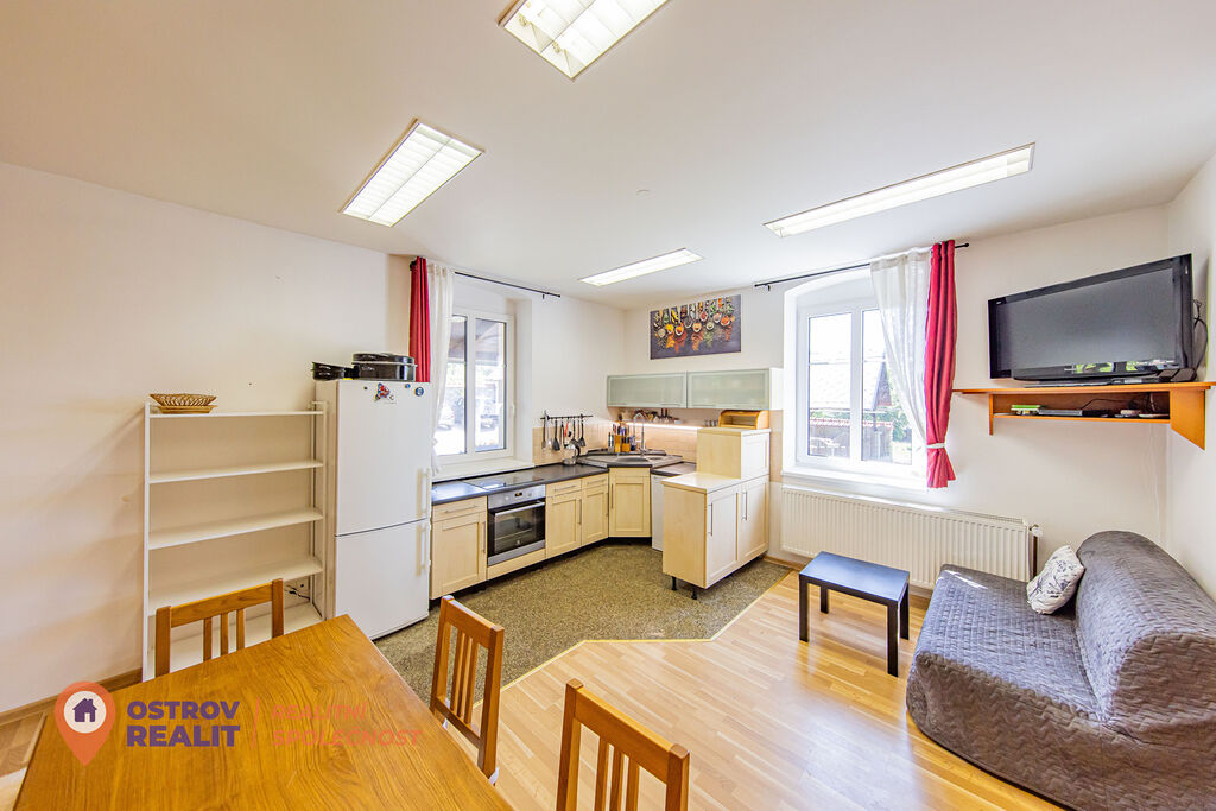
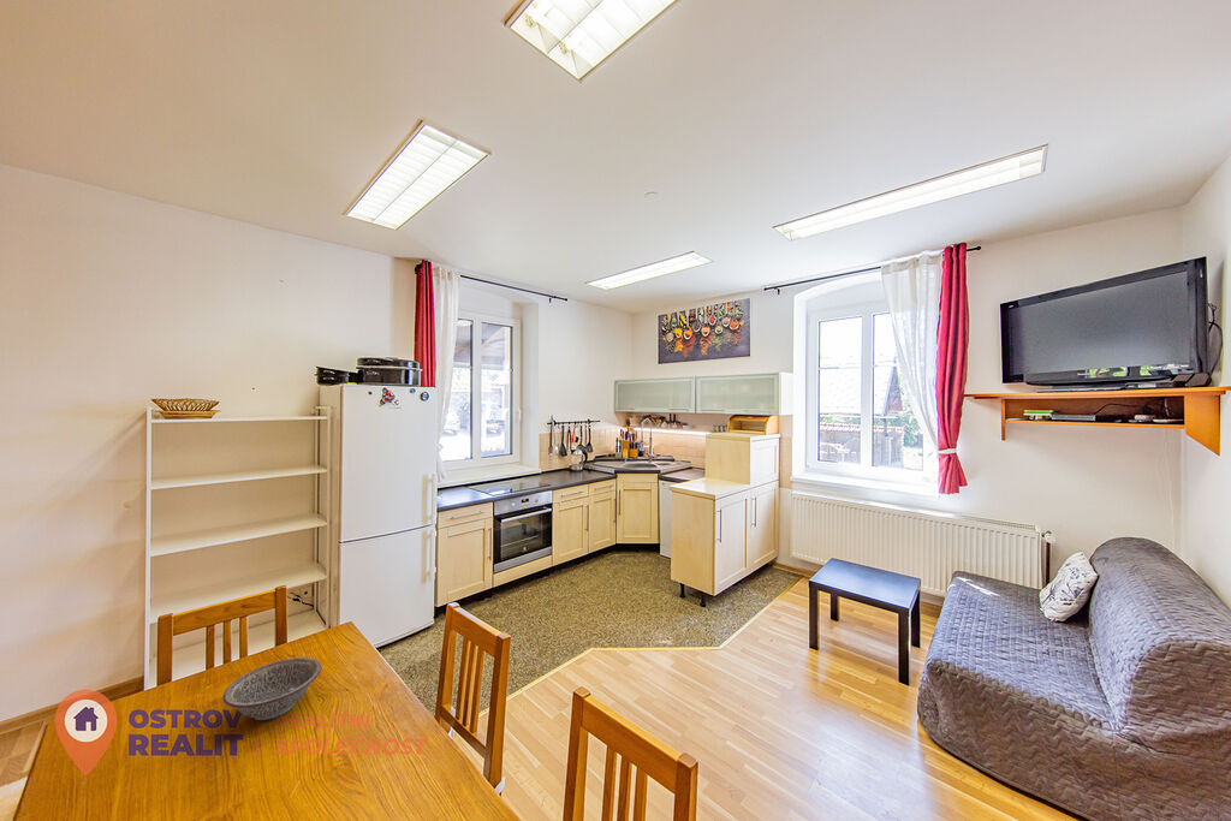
+ decorative bowl [221,656,323,721]
